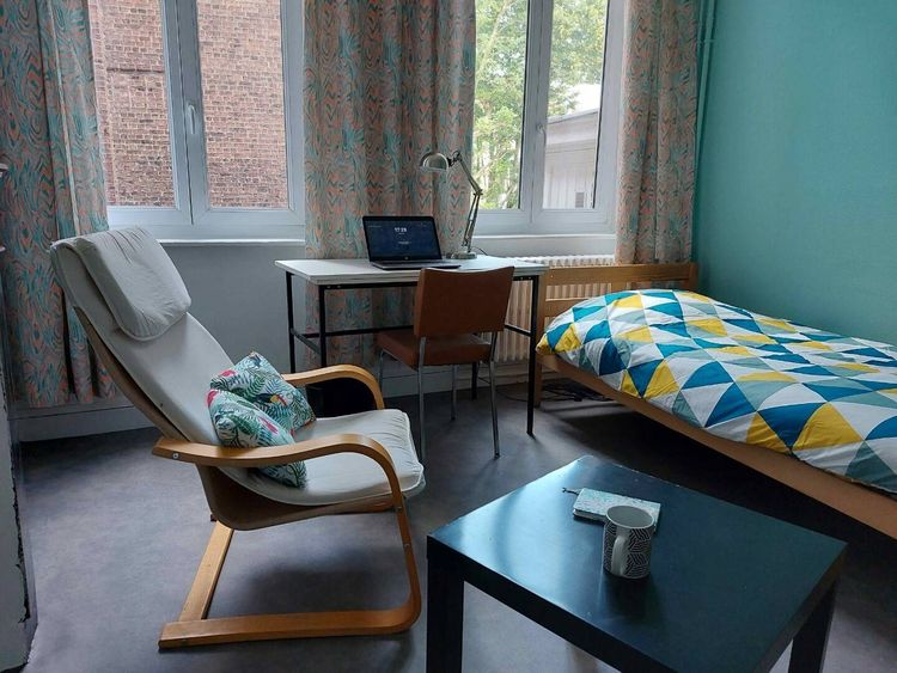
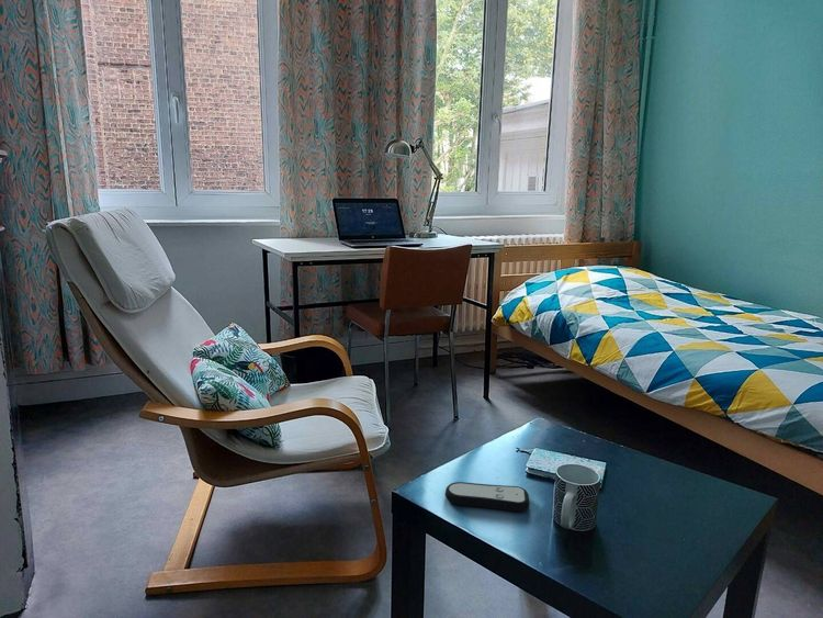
+ remote control [444,481,531,513]
